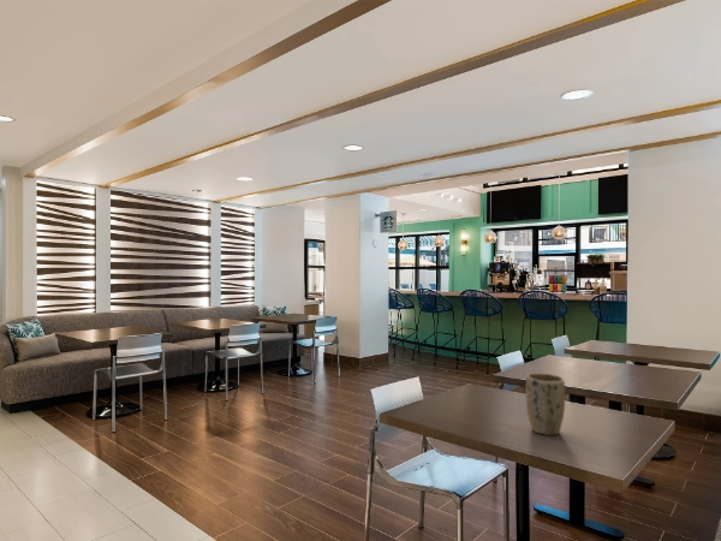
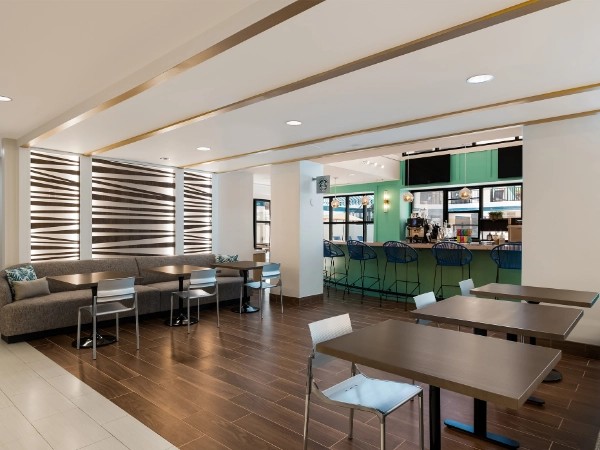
- plant pot [525,373,566,436]
